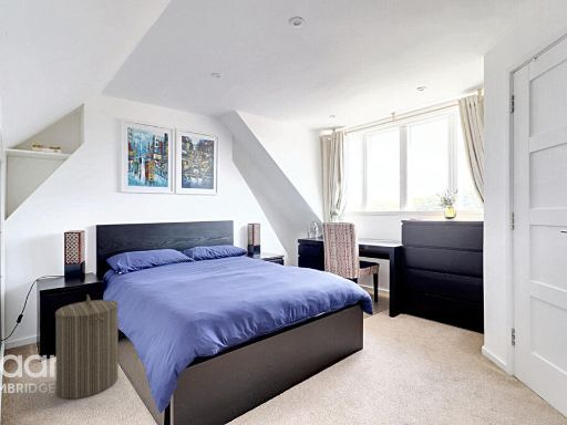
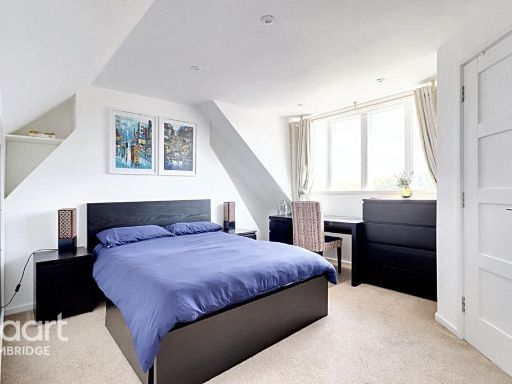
- laundry hamper [54,293,120,400]
